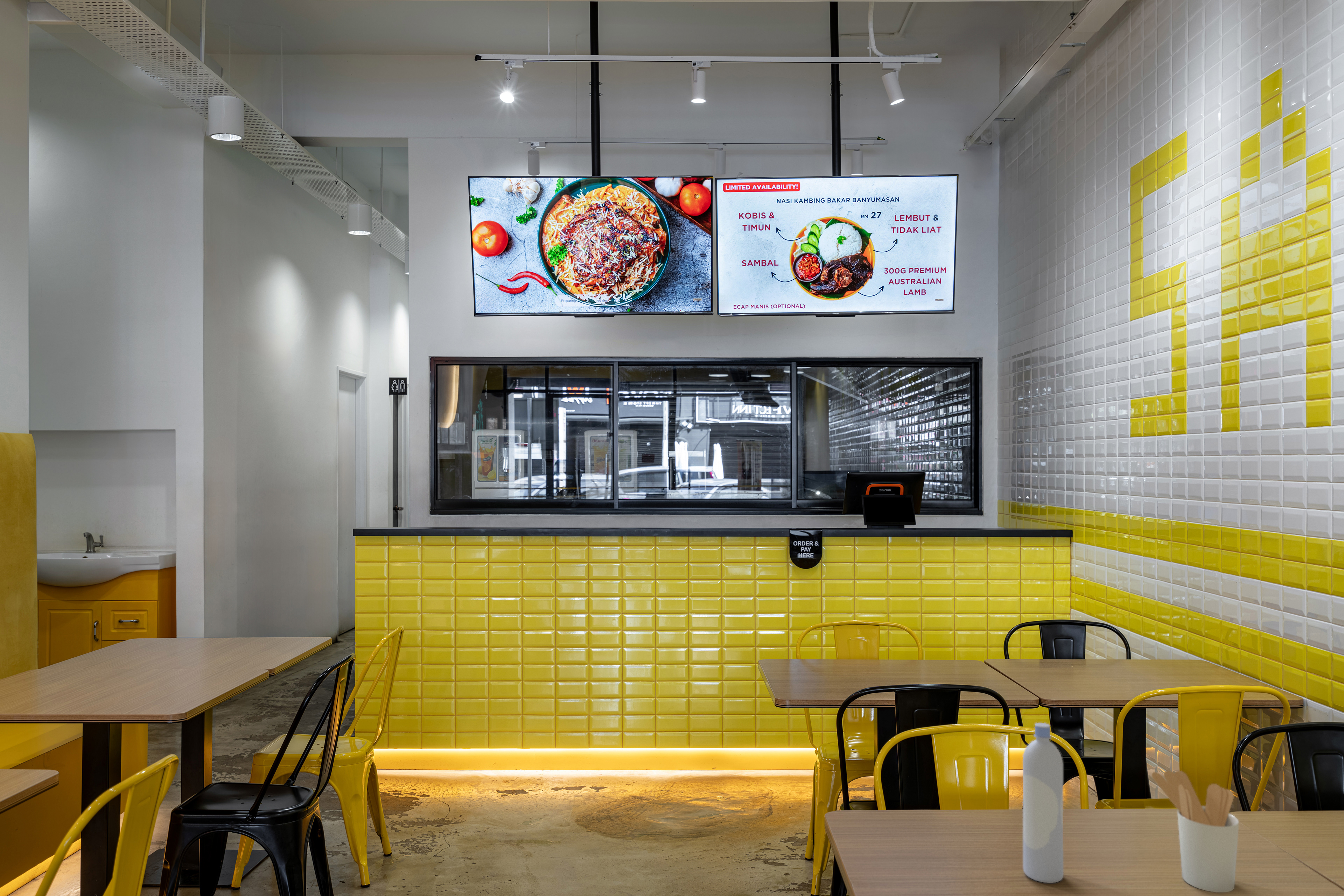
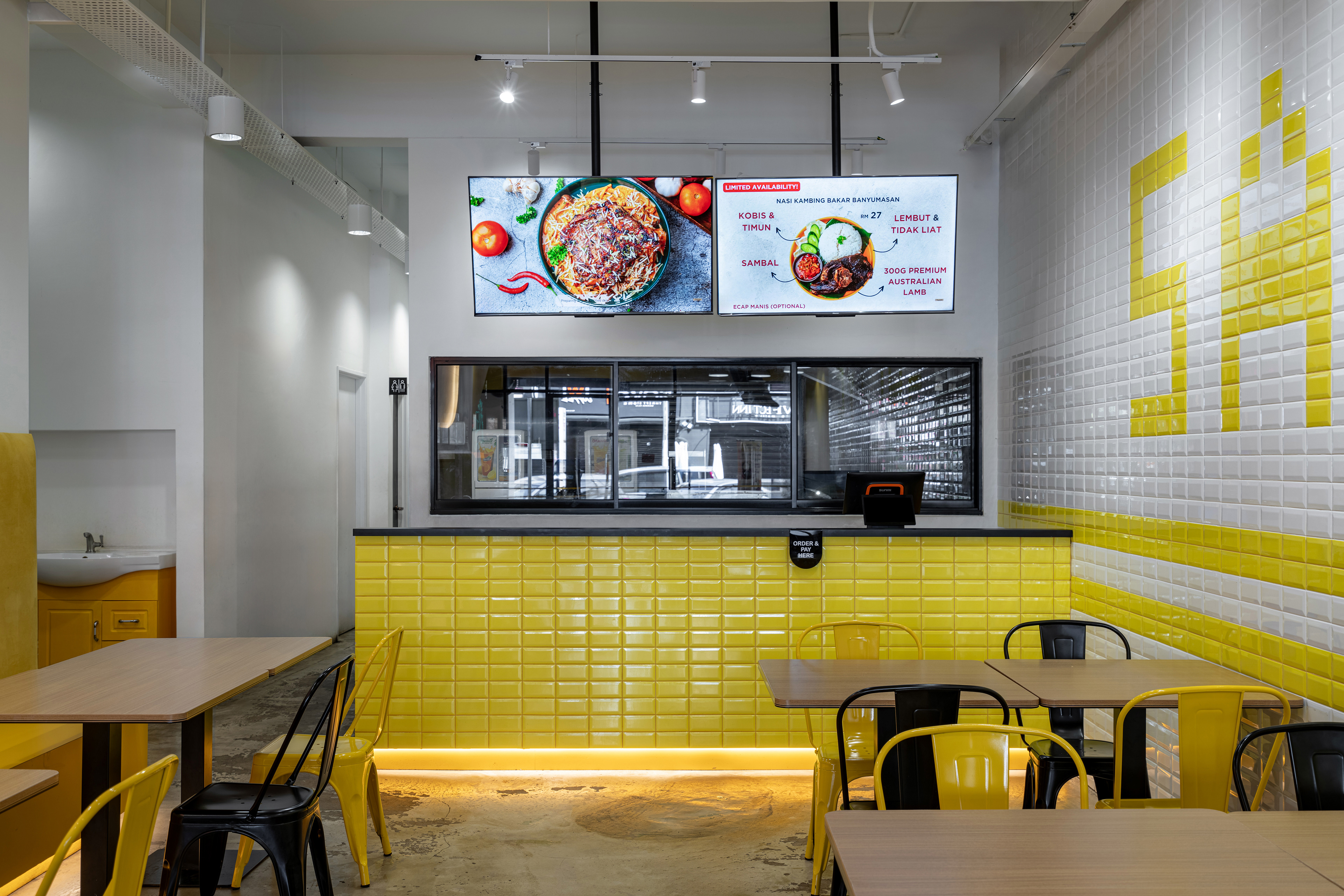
- utensil holder [1151,770,1239,893]
- bottle [1022,722,1064,883]
